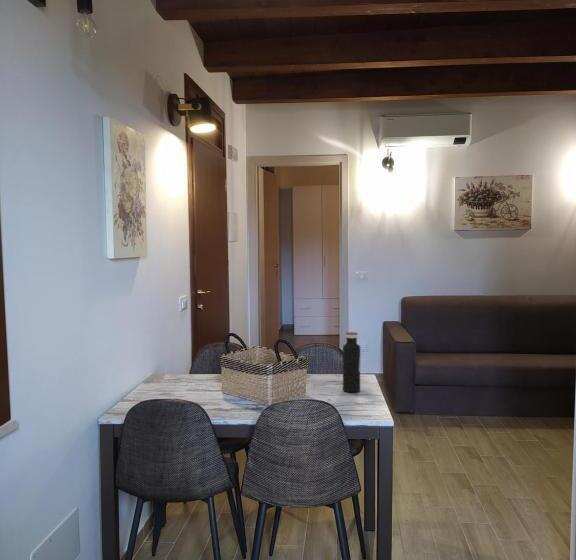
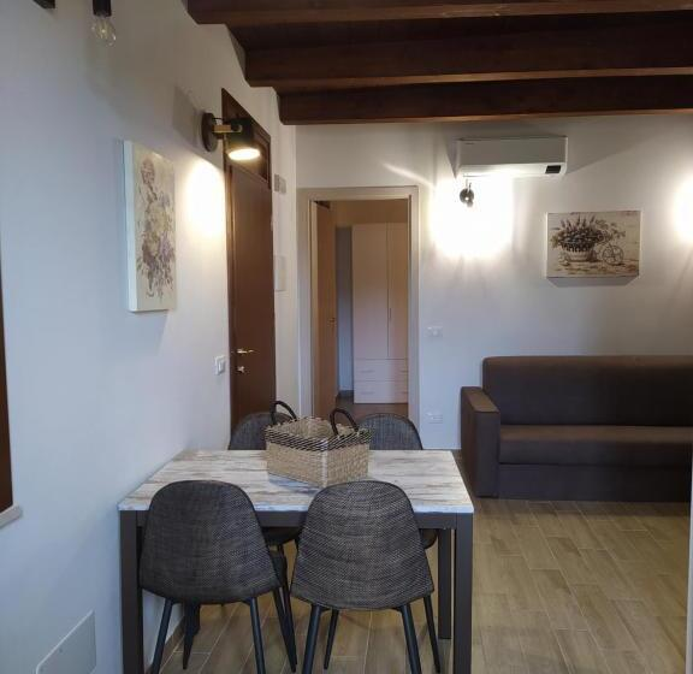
- water bottle [342,331,362,393]
